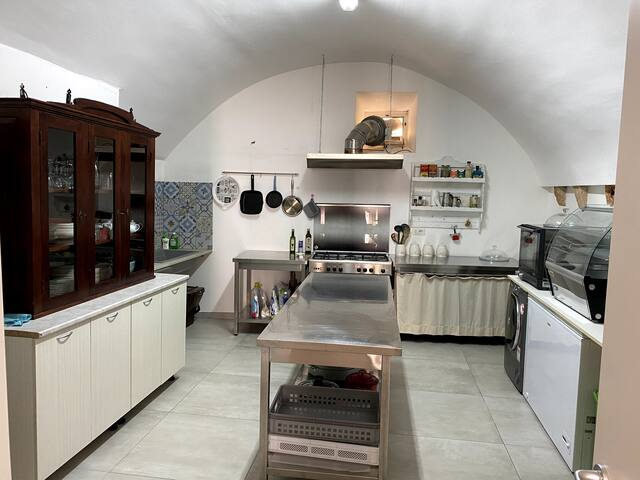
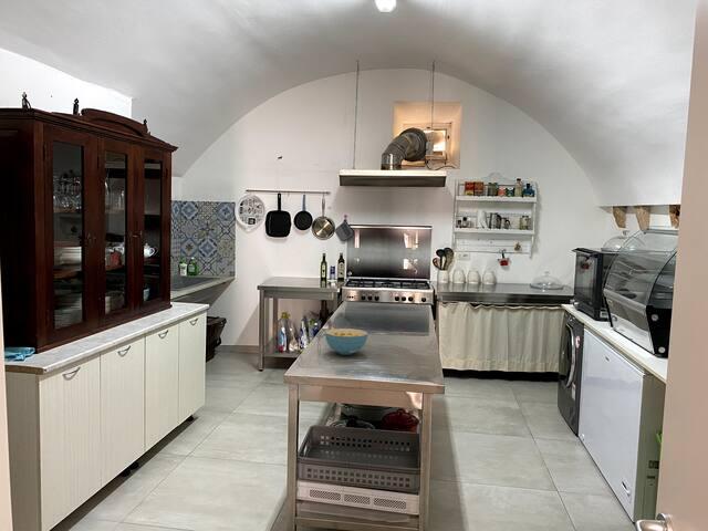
+ cereal bowl [324,327,368,356]
